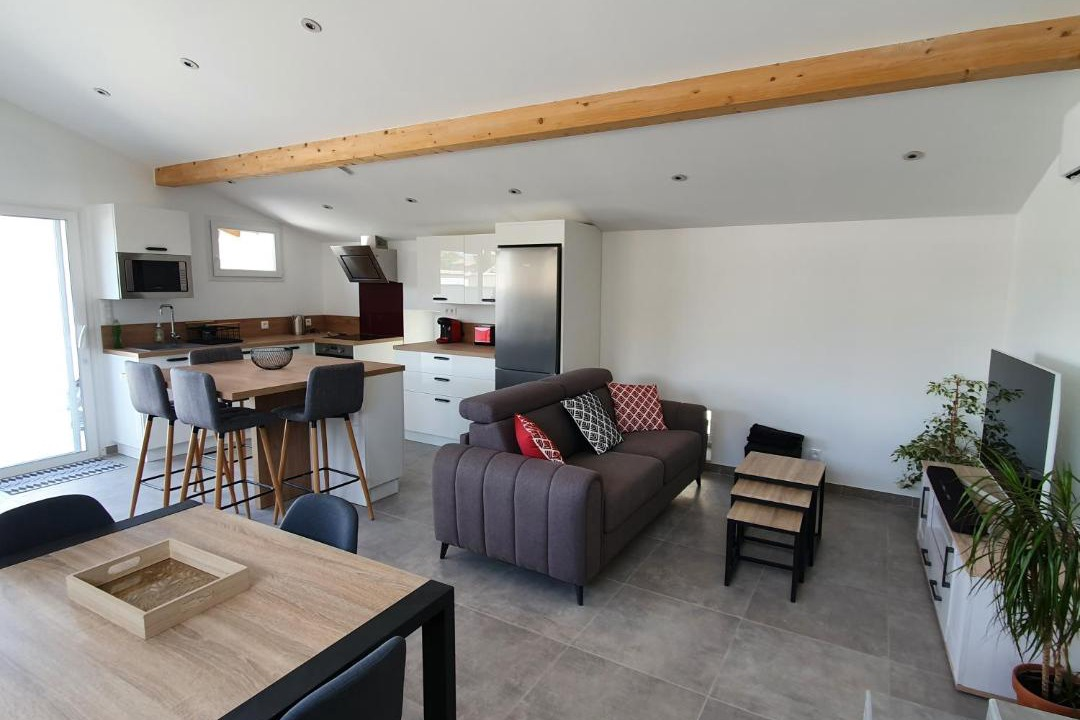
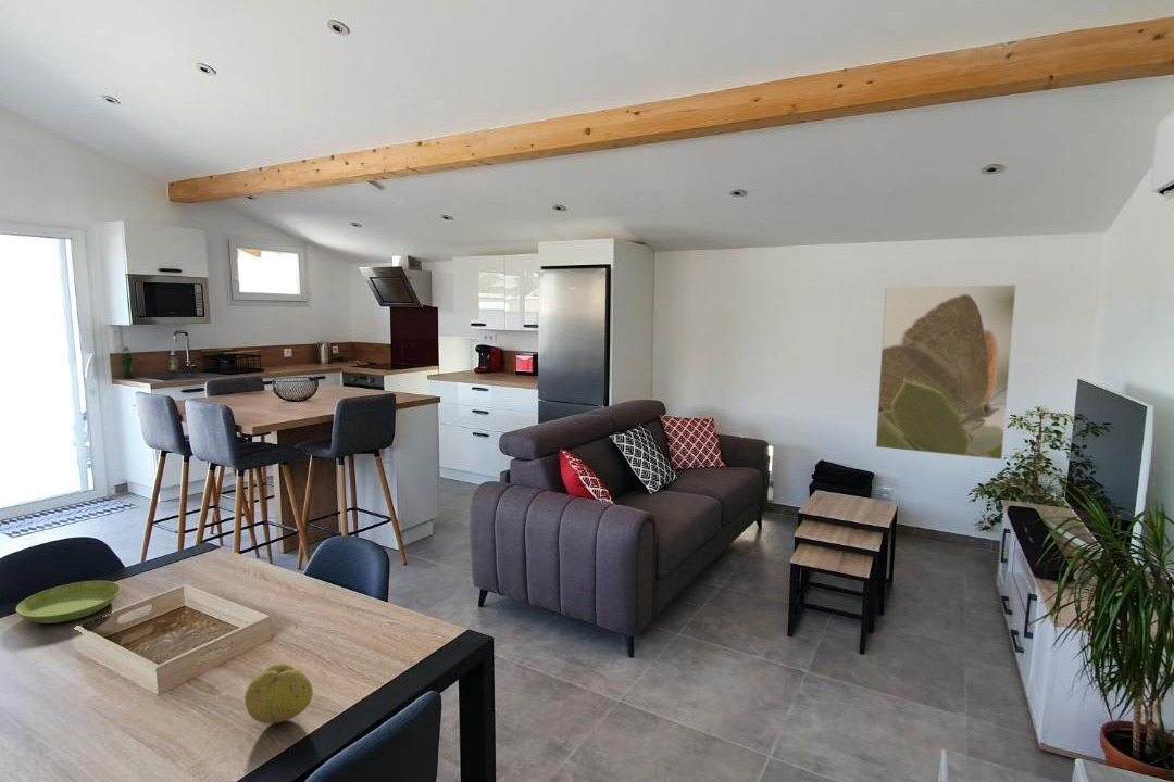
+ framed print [875,283,1017,461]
+ fruit [243,663,314,726]
+ saucer [15,580,122,625]
